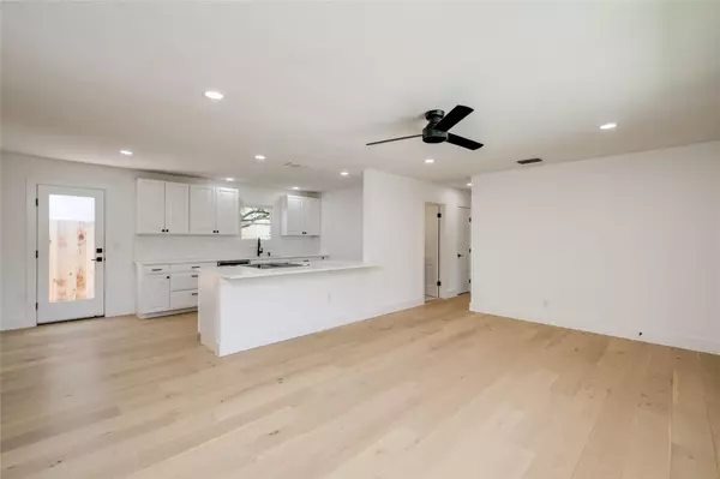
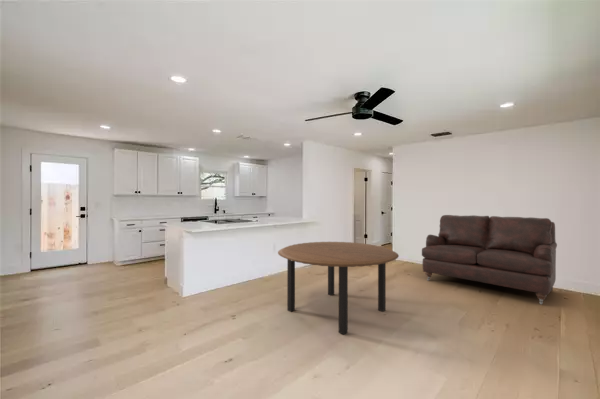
+ dining table [277,241,400,335]
+ sofa [421,214,558,305]
